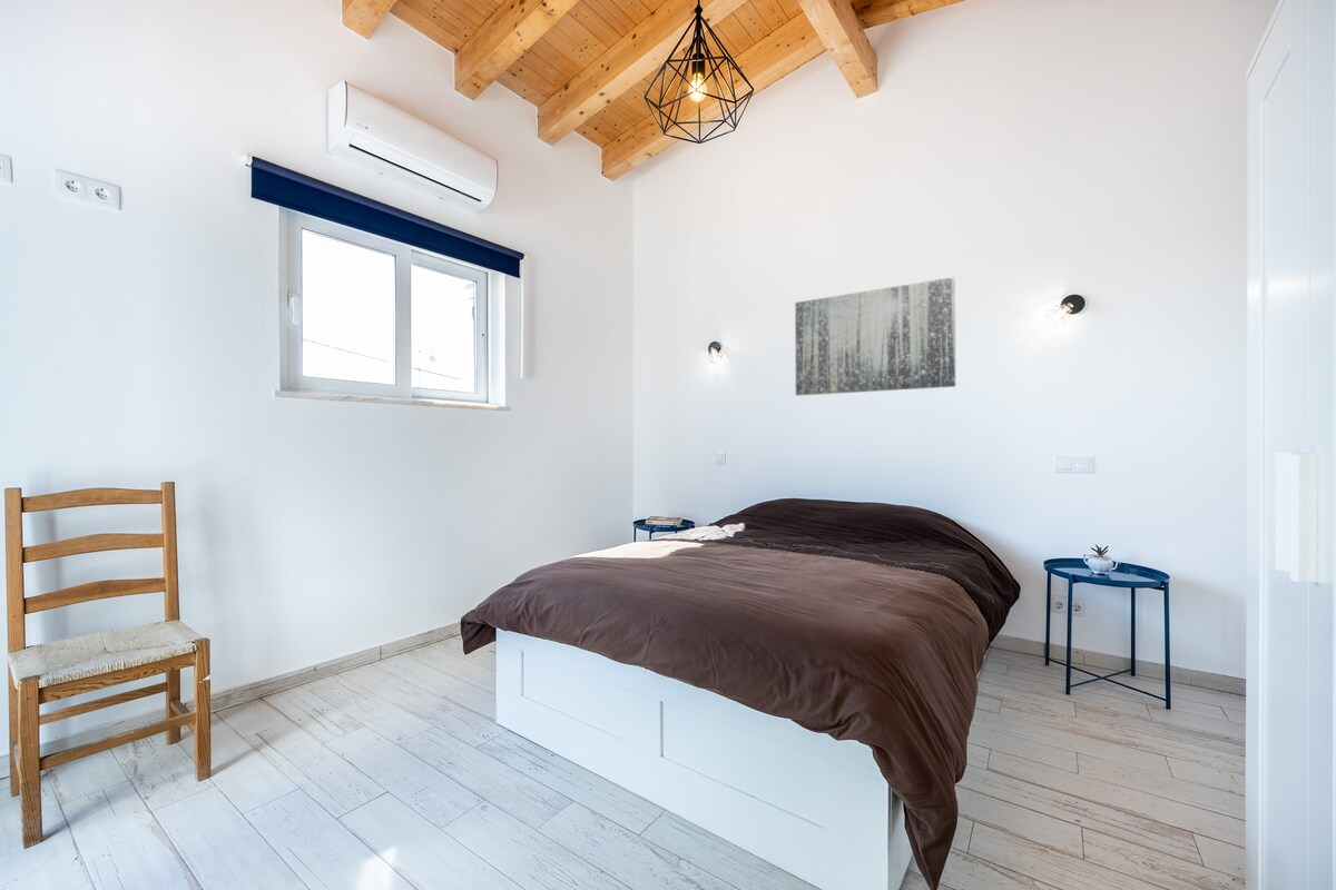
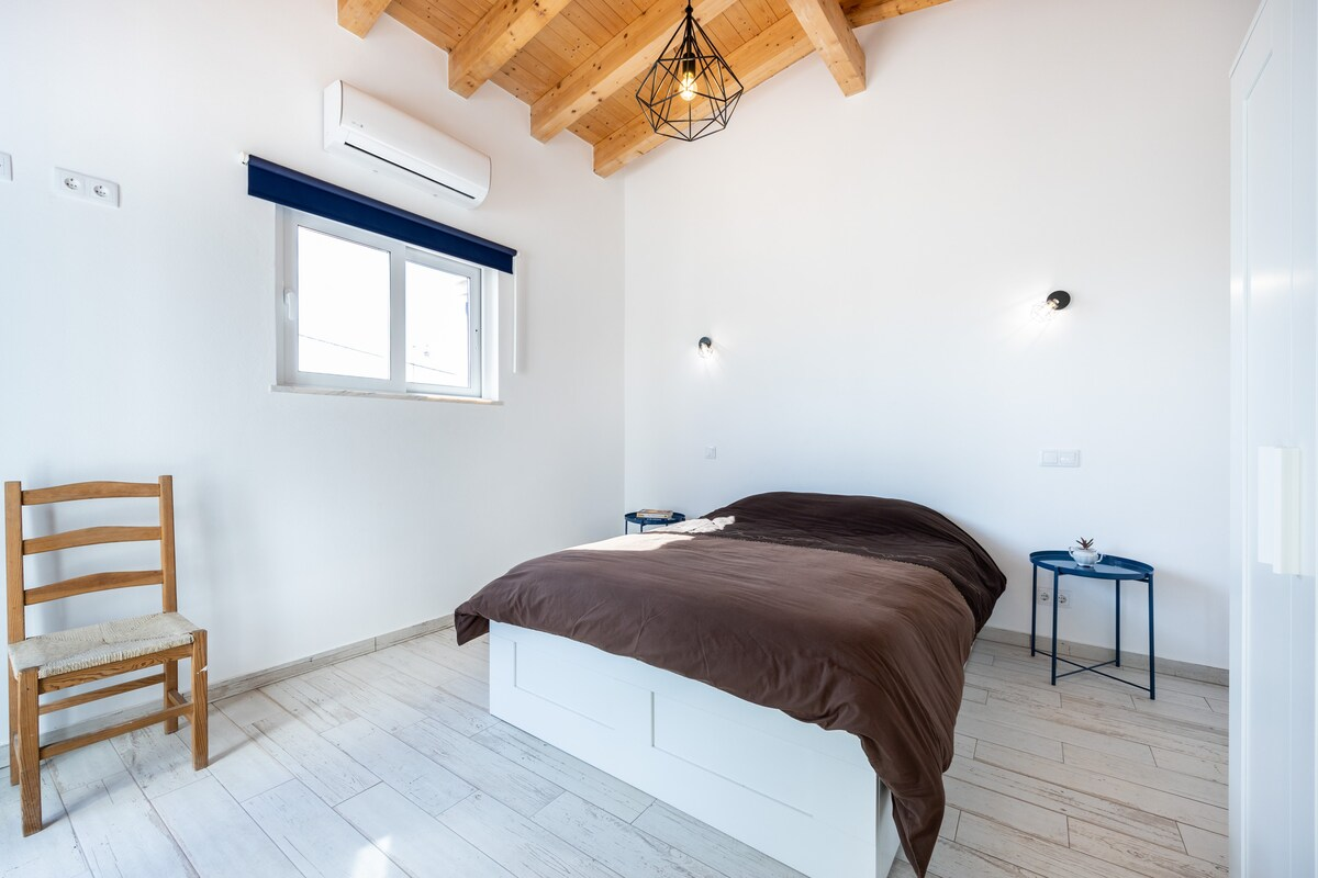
- wall art [794,276,956,397]
